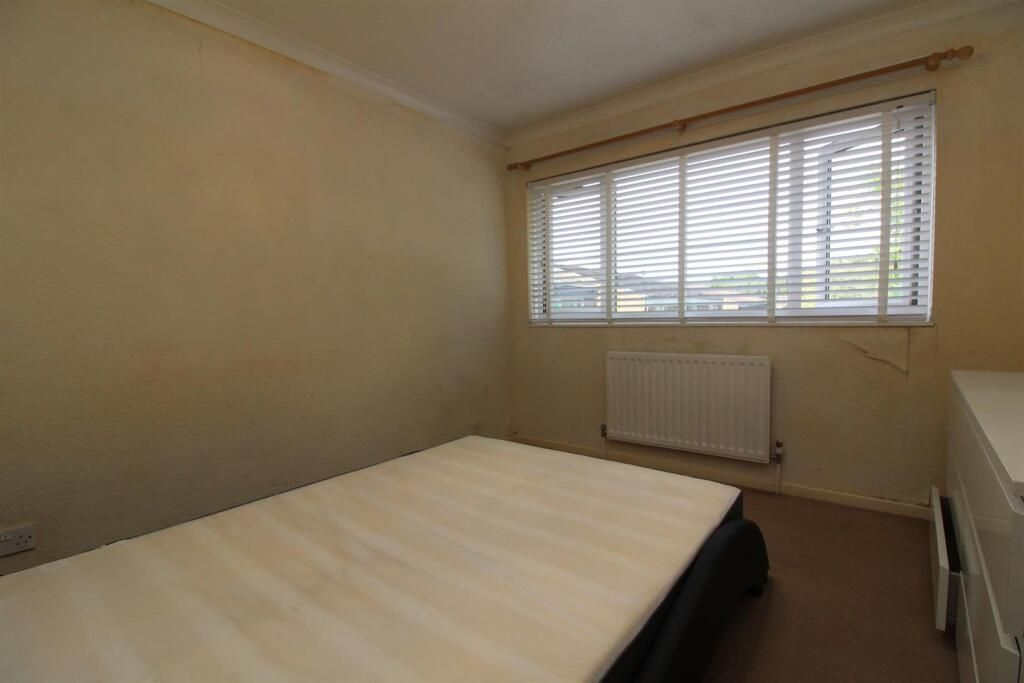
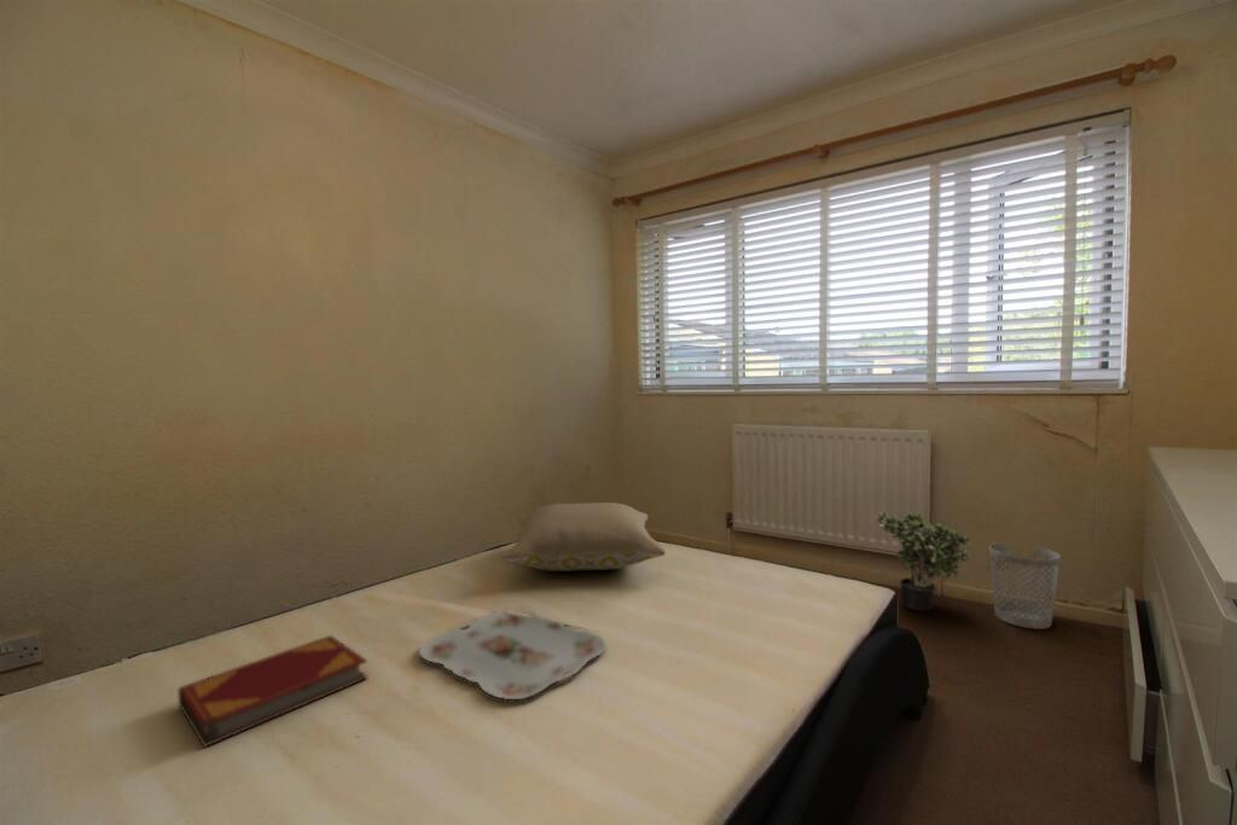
+ pillow [499,501,667,573]
+ serving tray [418,608,606,701]
+ hardback book [176,634,370,748]
+ potted plant [873,510,972,612]
+ wastebasket [988,541,1062,631]
